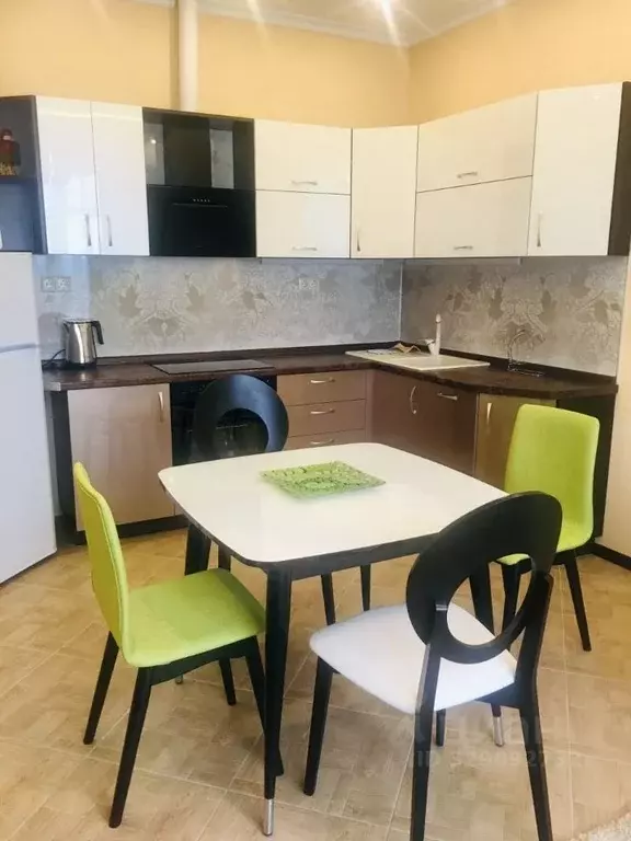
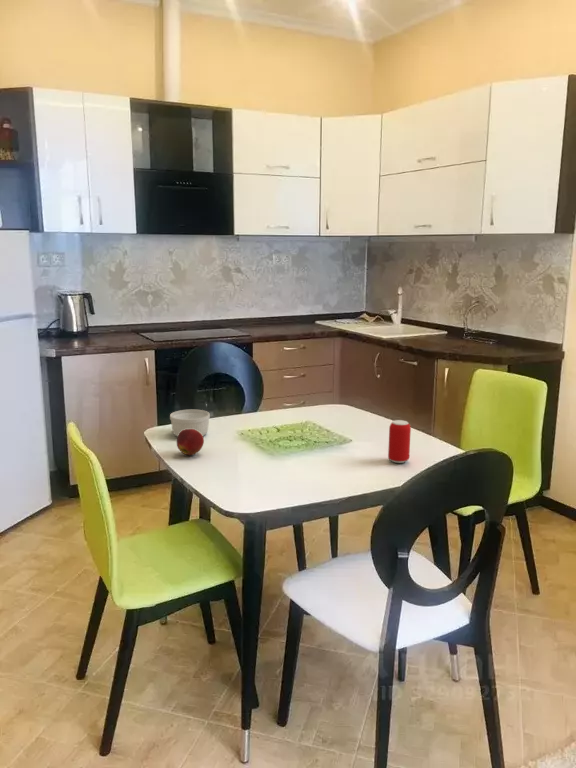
+ apple [176,429,205,456]
+ beverage can [387,419,412,464]
+ ramekin [169,409,211,438]
